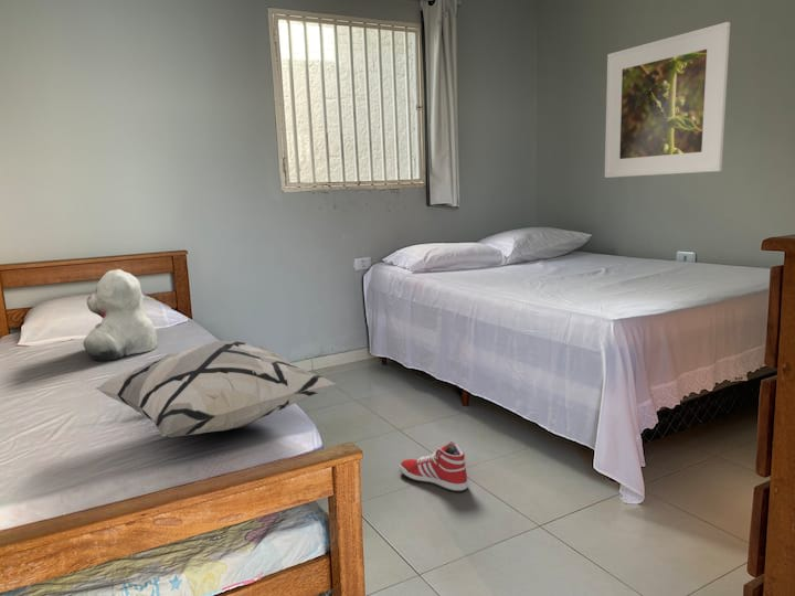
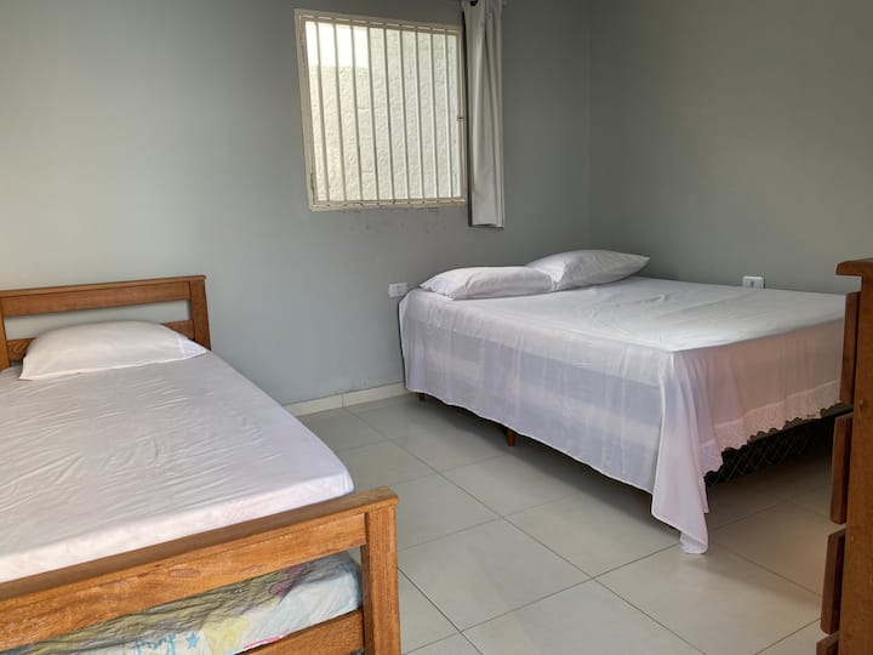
- decorative pillow [95,340,337,438]
- sneaker [399,439,469,492]
- teddy bear [83,268,158,362]
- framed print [604,21,731,179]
